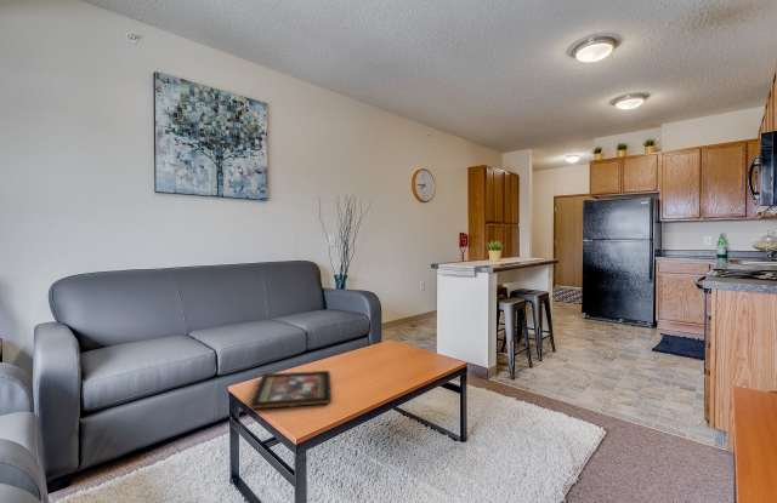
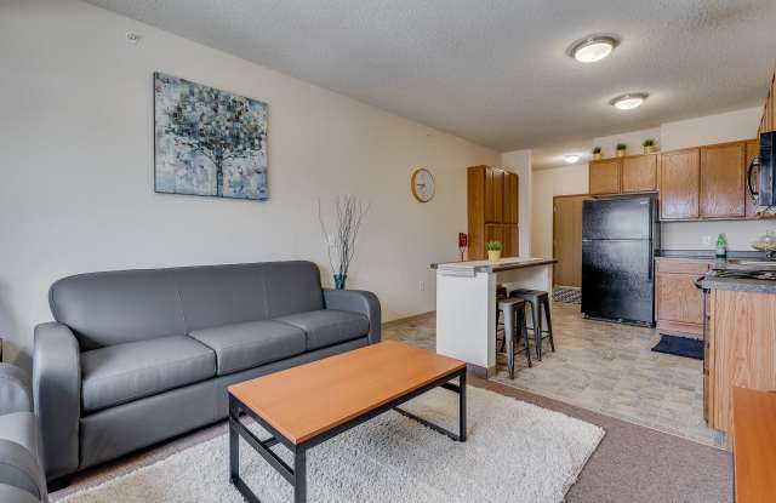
- decorative tray [249,370,333,410]
